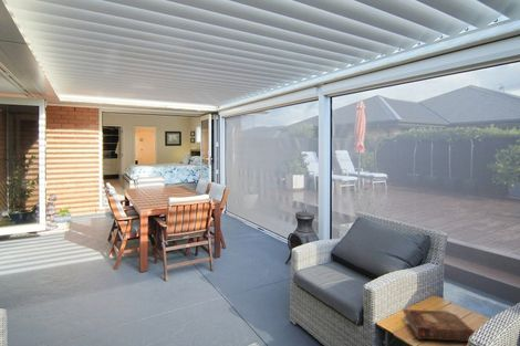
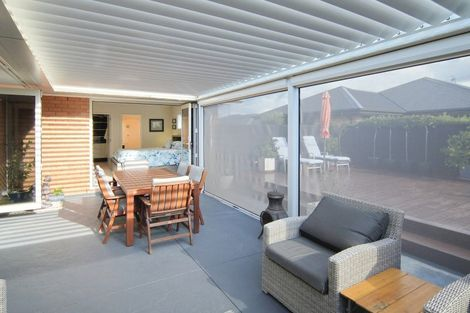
- book [402,307,476,343]
